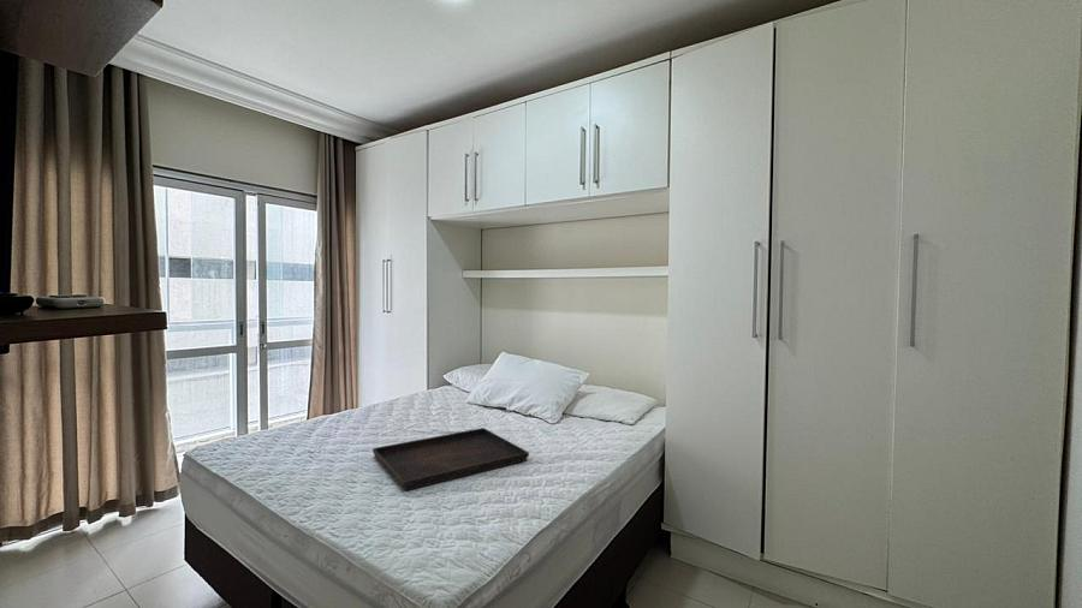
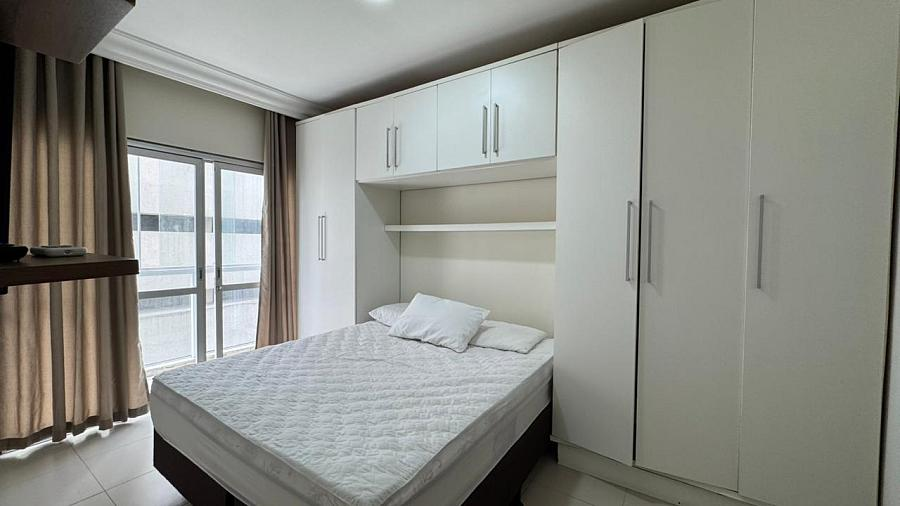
- serving tray [371,427,530,491]
